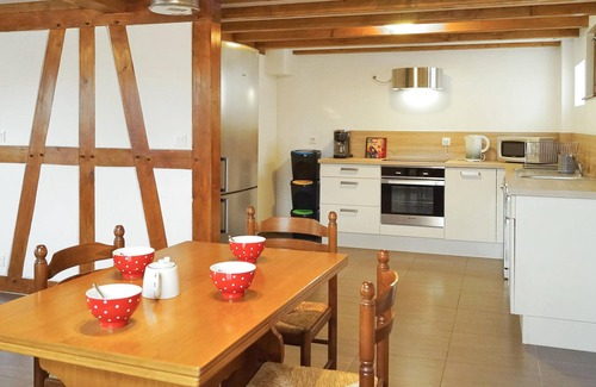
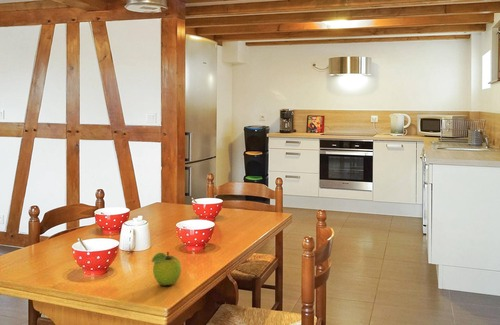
+ fruit [151,251,182,287]
